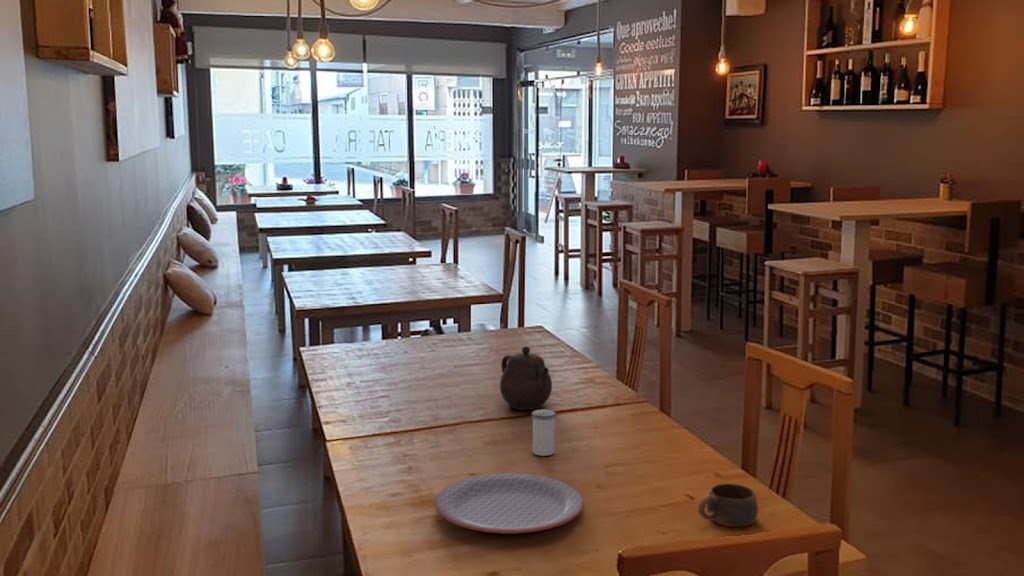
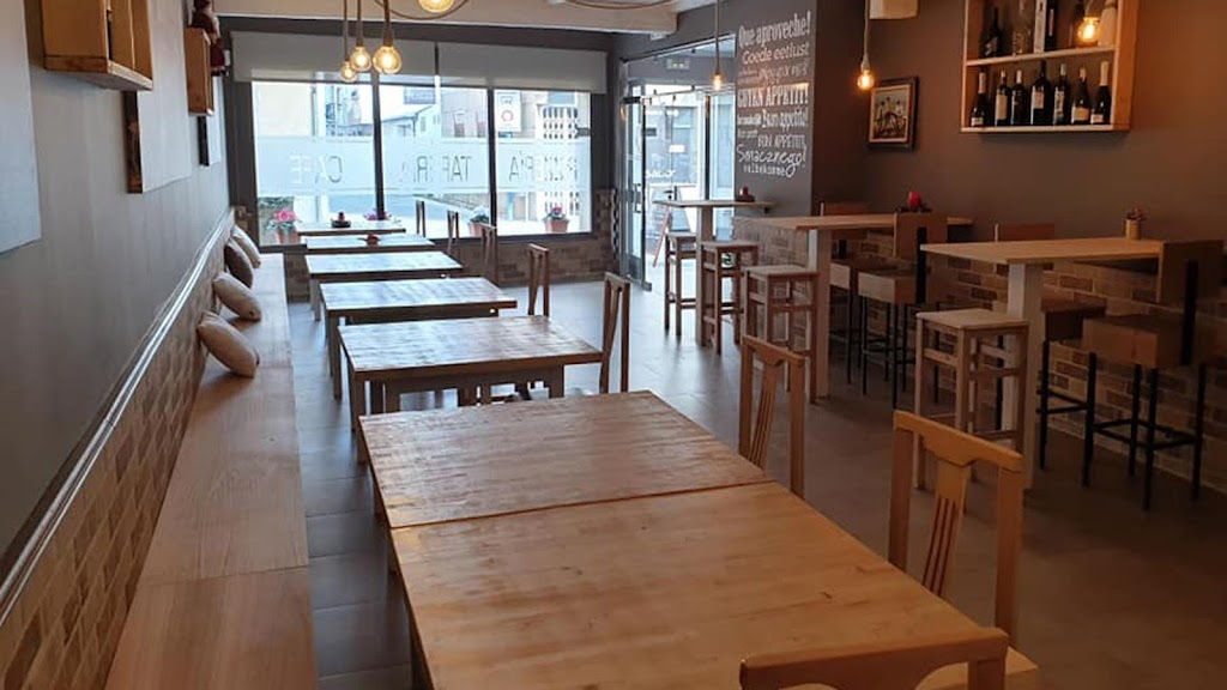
- cup [698,482,759,528]
- salt shaker [531,408,557,457]
- teapot [499,345,553,411]
- plate [434,472,585,534]
